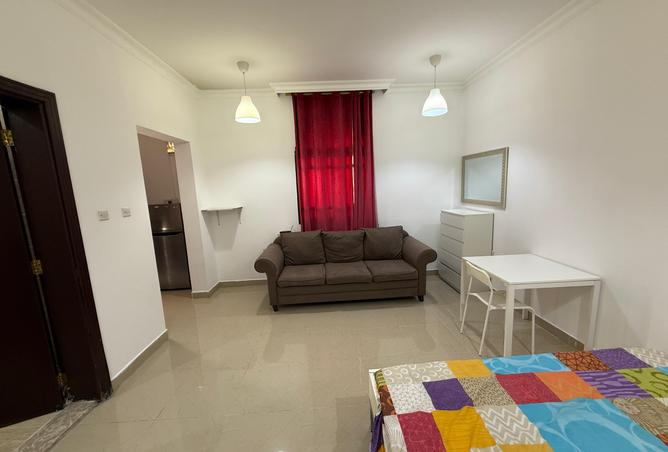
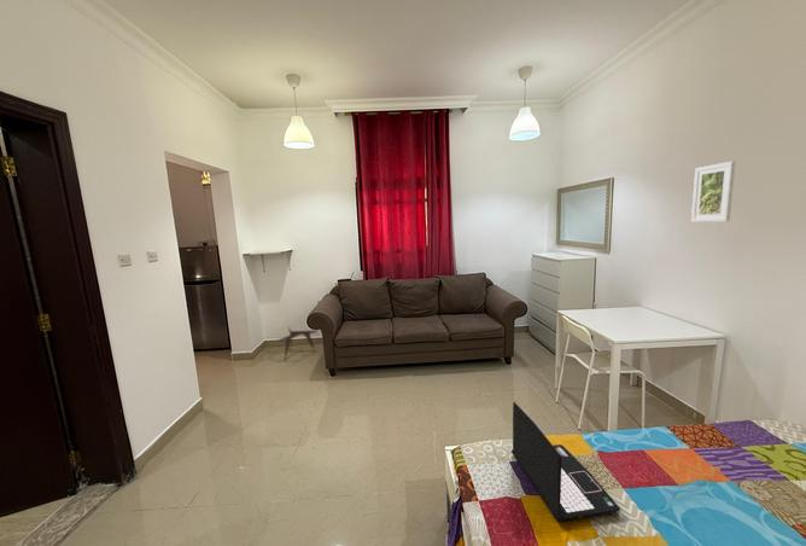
+ laptop [510,401,621,522]
+ side table [276,324,320,362]
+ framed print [690,161,736,223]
